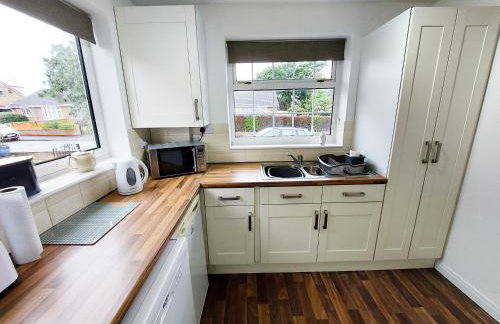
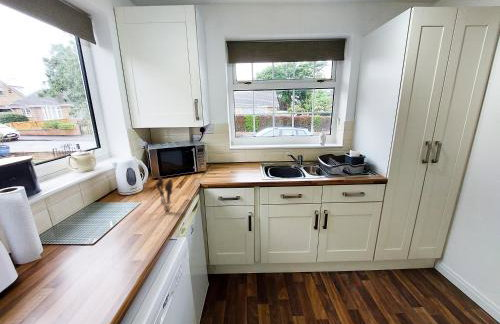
+ utensil holder [155,175,174,214]
